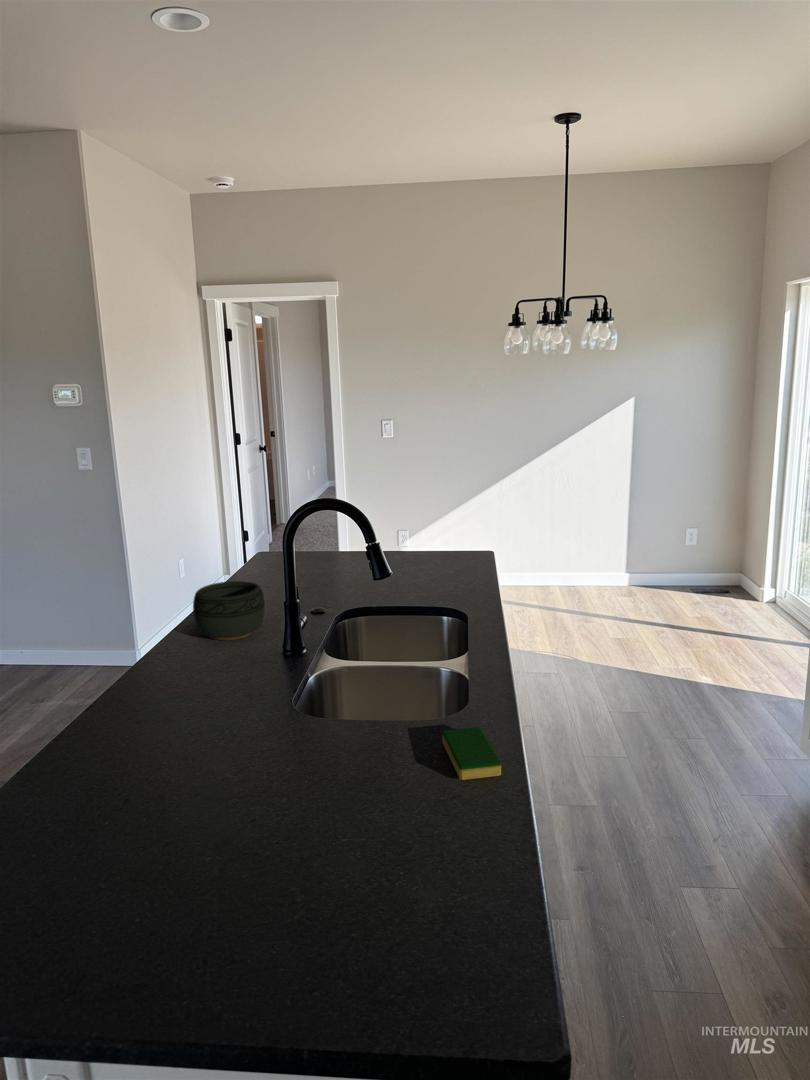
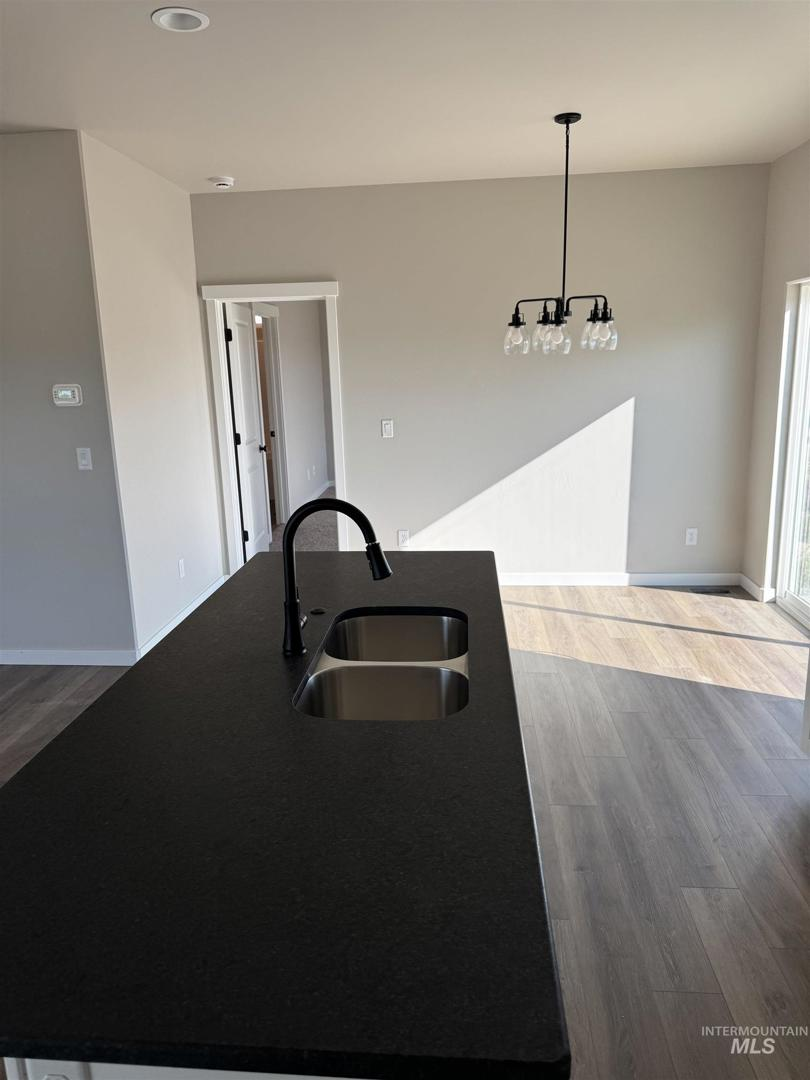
- bowl [192,580,266,641]
- dish sponge [441,726,502,781]
